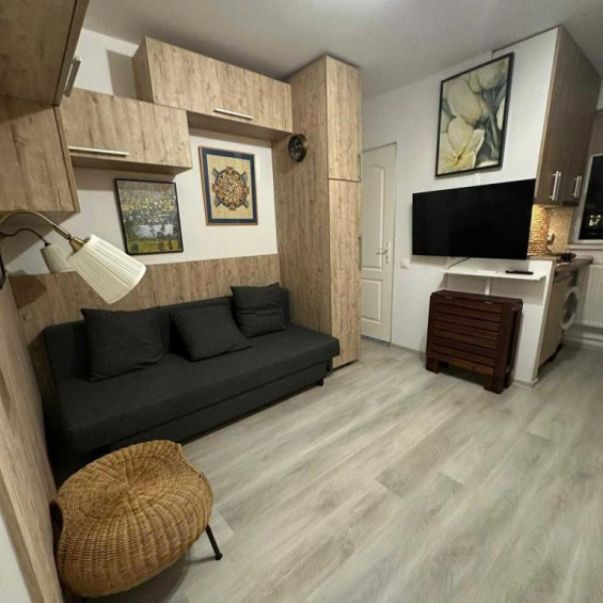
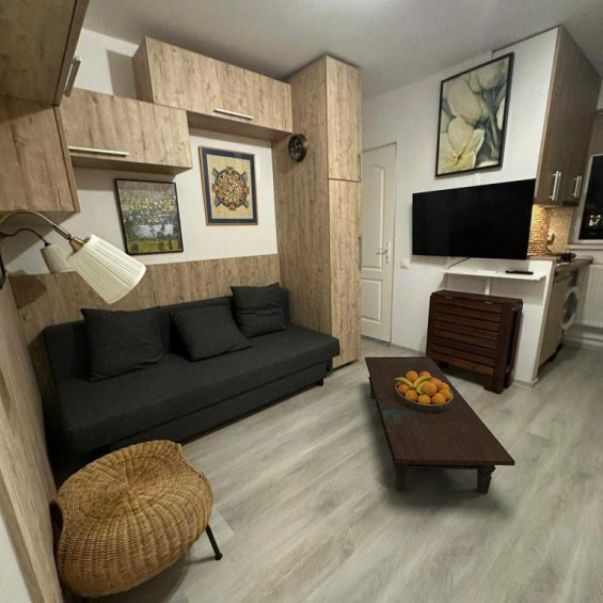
+ coffee table [364,356,516,494]
+ fruit bowl [394,371,454,413]
